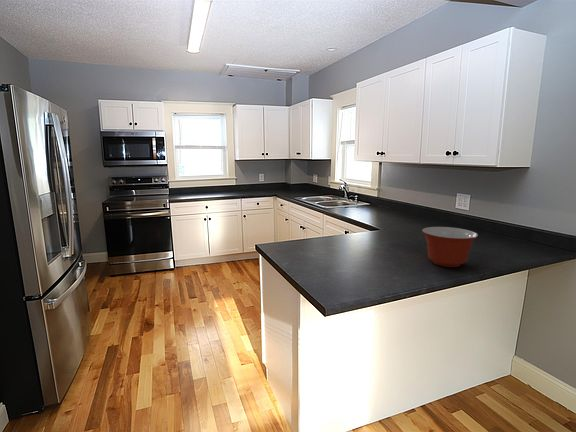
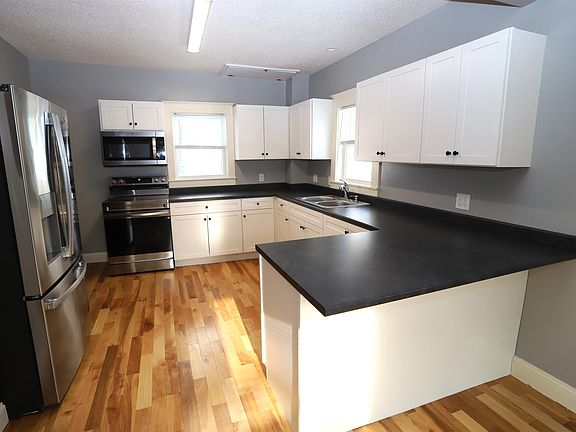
- mixing bowl [421,226,479,268]
